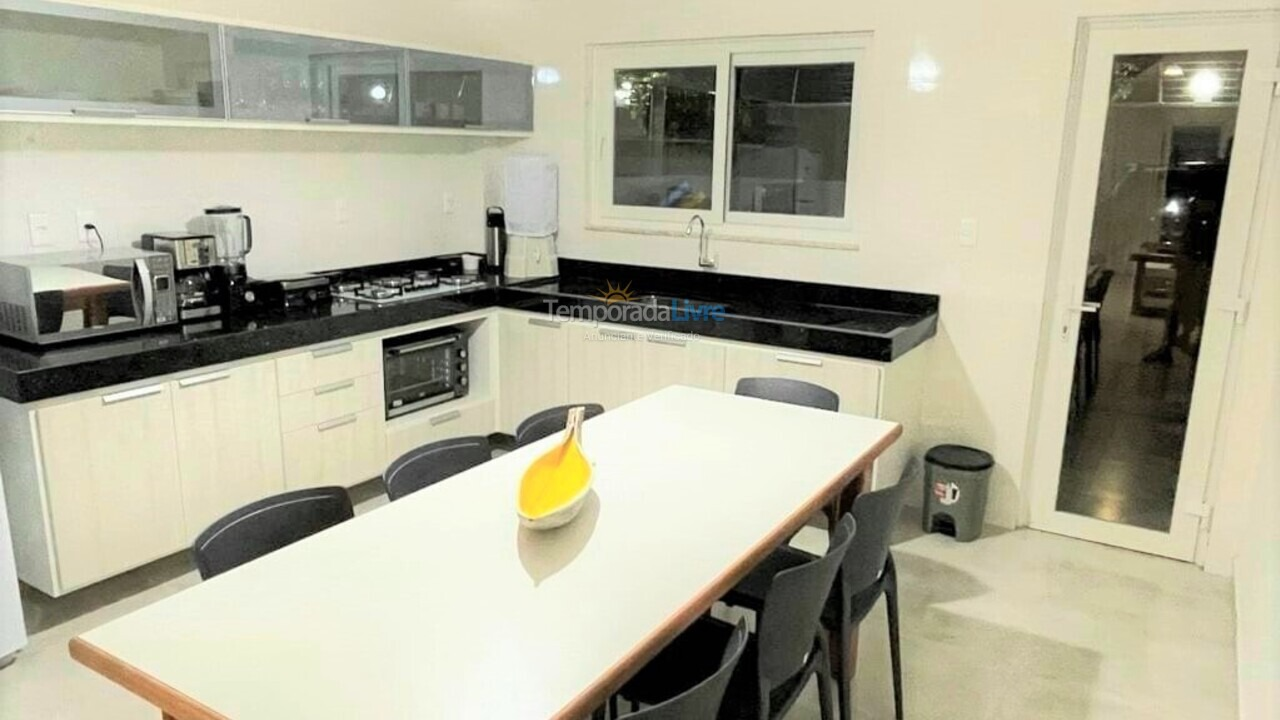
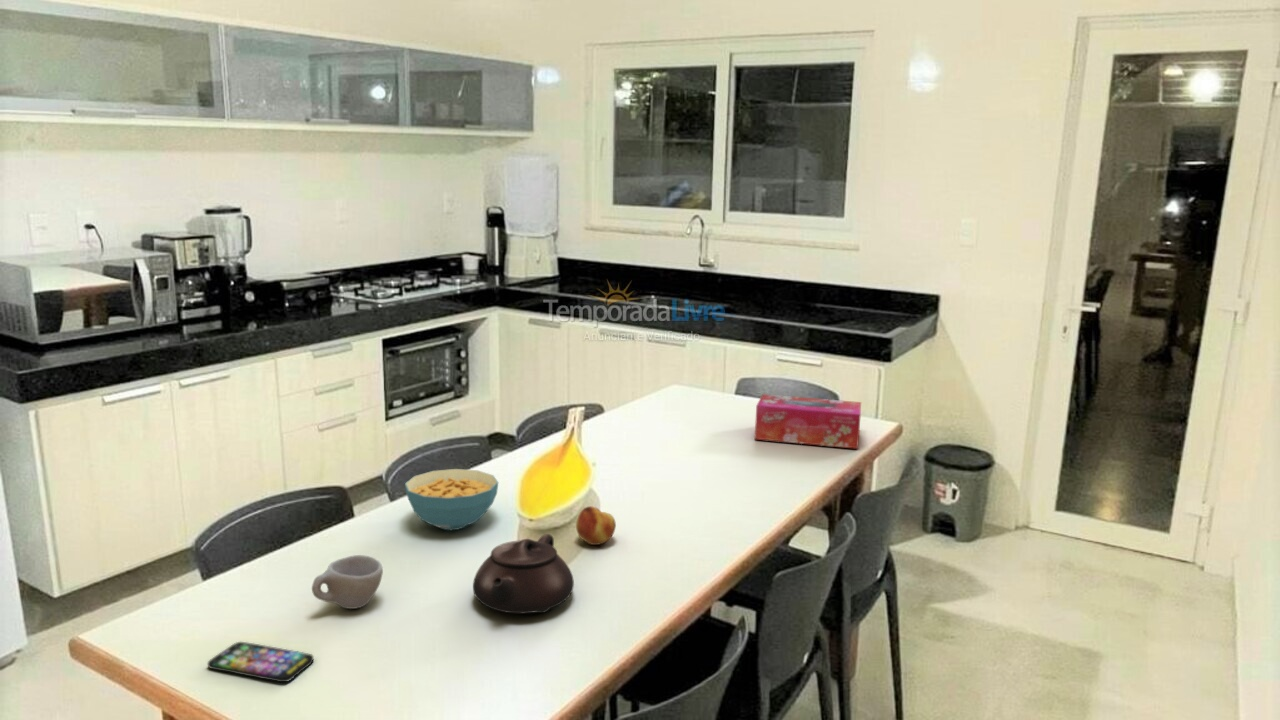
+ smartphone [207,641,315,683]
+ fruit [575,505,617,546]
+ cereal bowl [404,468,499,531]
+ teapot [472,533,575,614]
+ cup [311,554,384,610]
+ tissue box [754,393,862,450]
